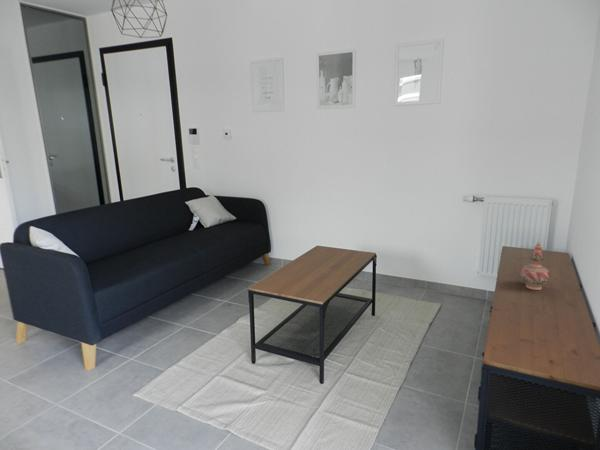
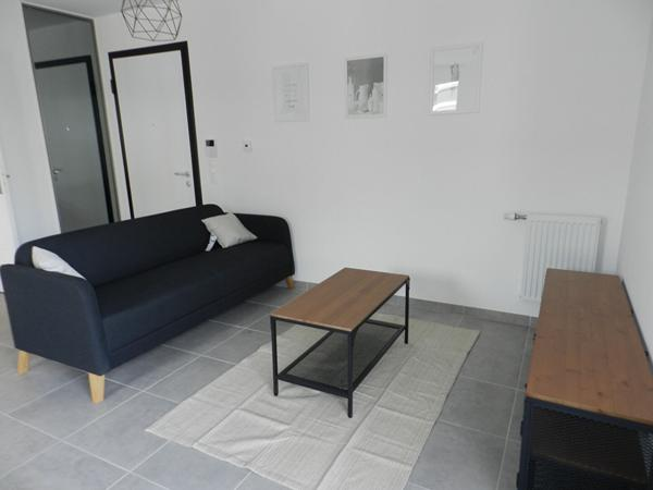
- decorative vase [519,241,551,291]
